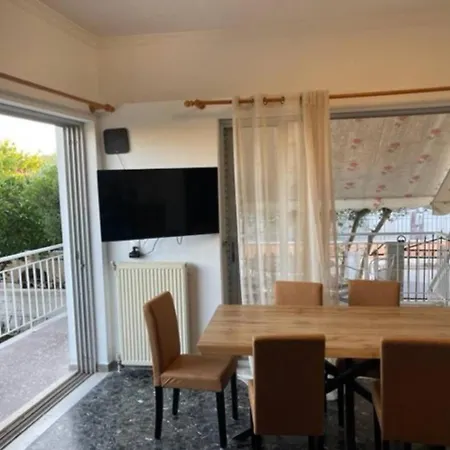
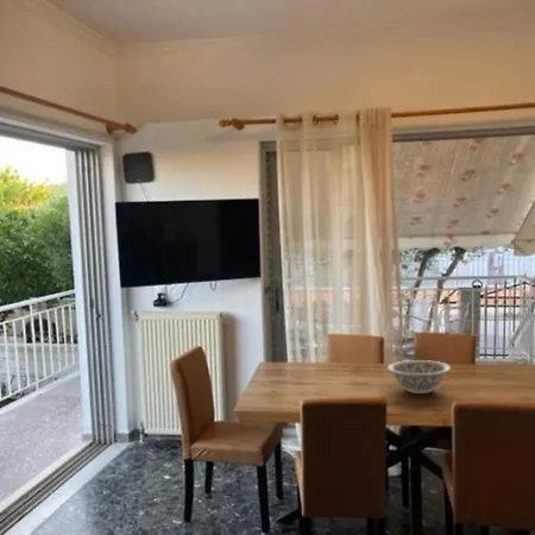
+ decorative bowl [386,359,452,395]
